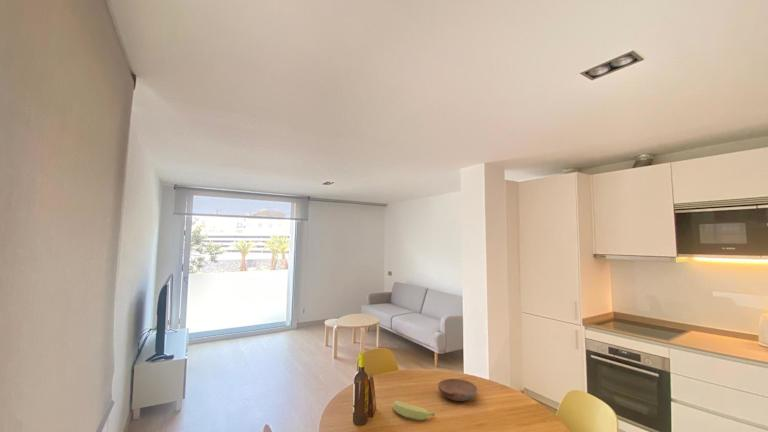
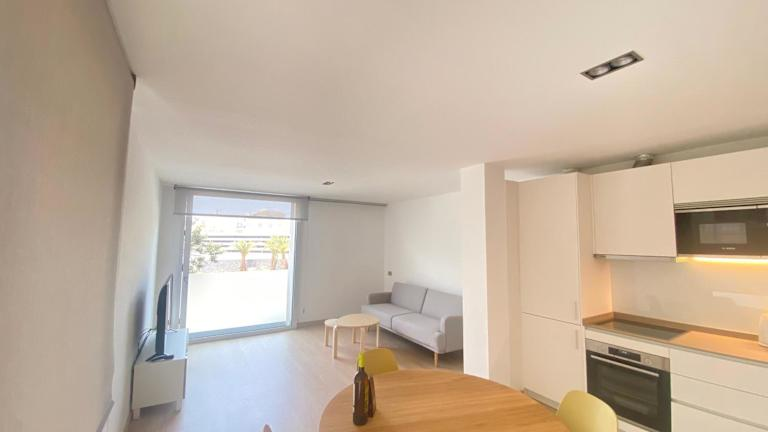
- banana [392,400,436,421]
- bowl [437,378,478,402]
